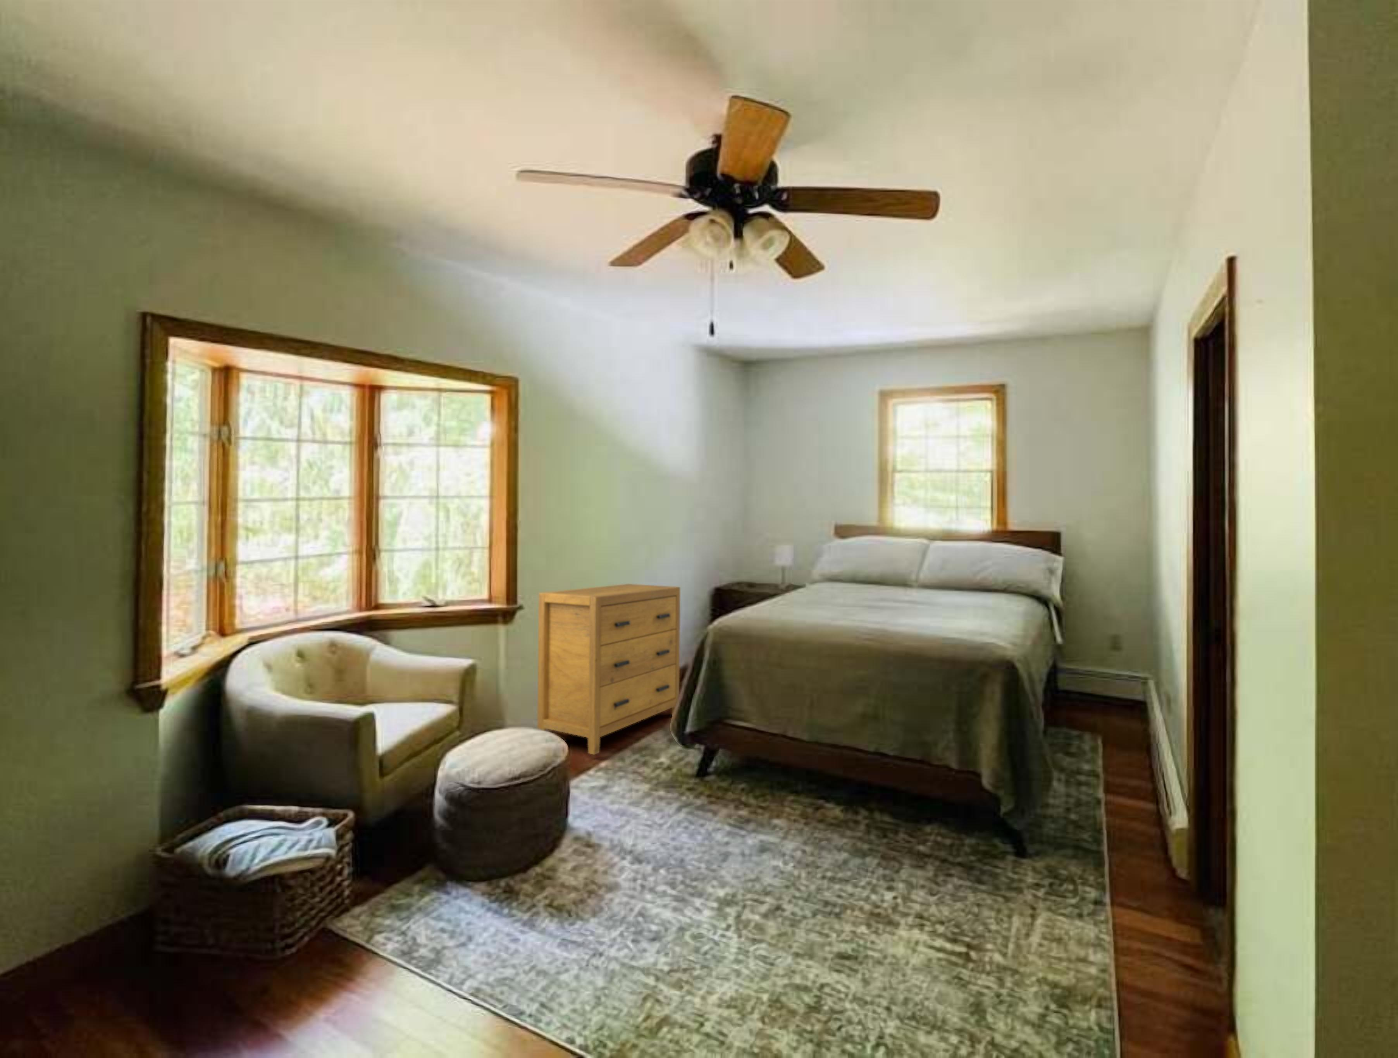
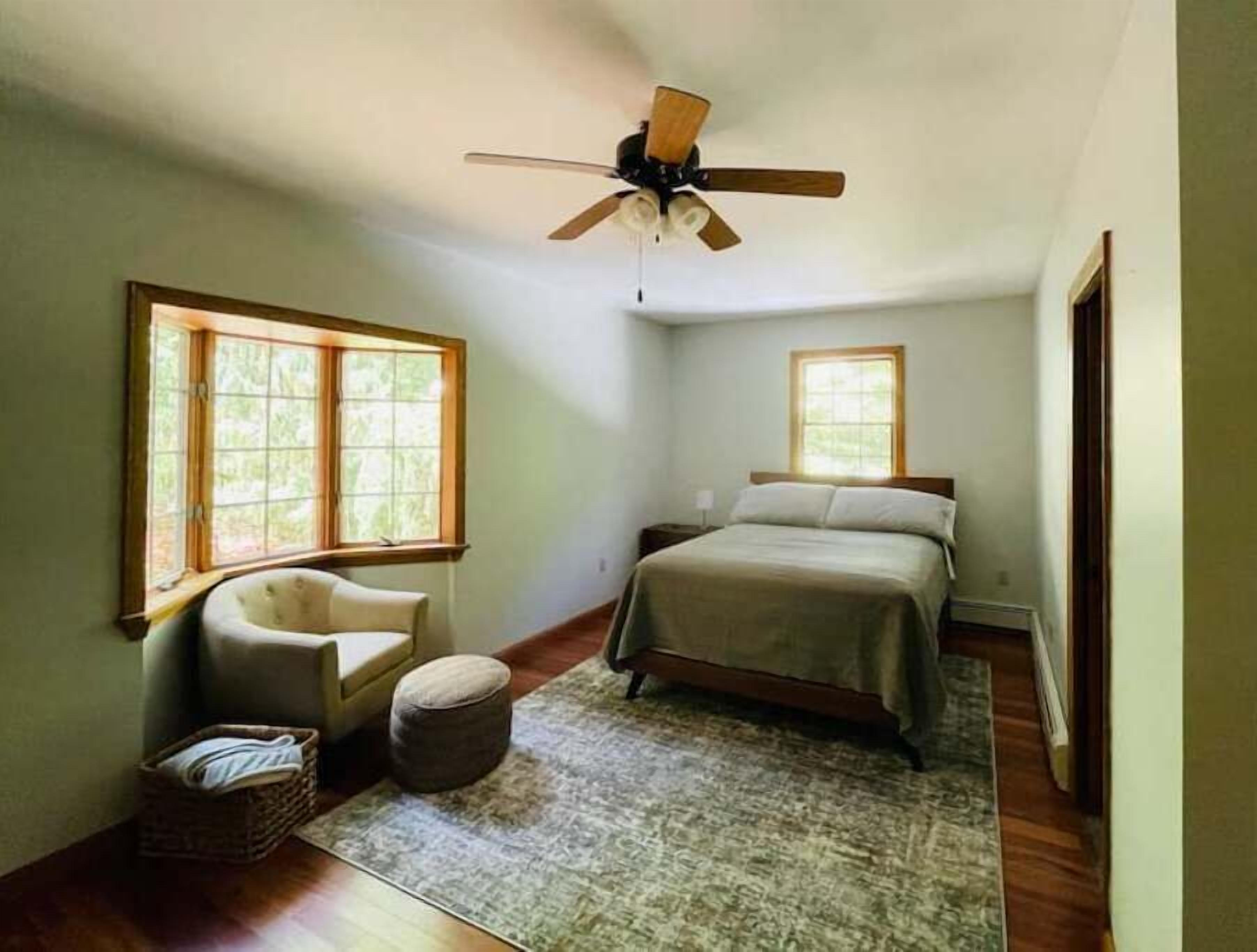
- dresser [537,583,681,756]
